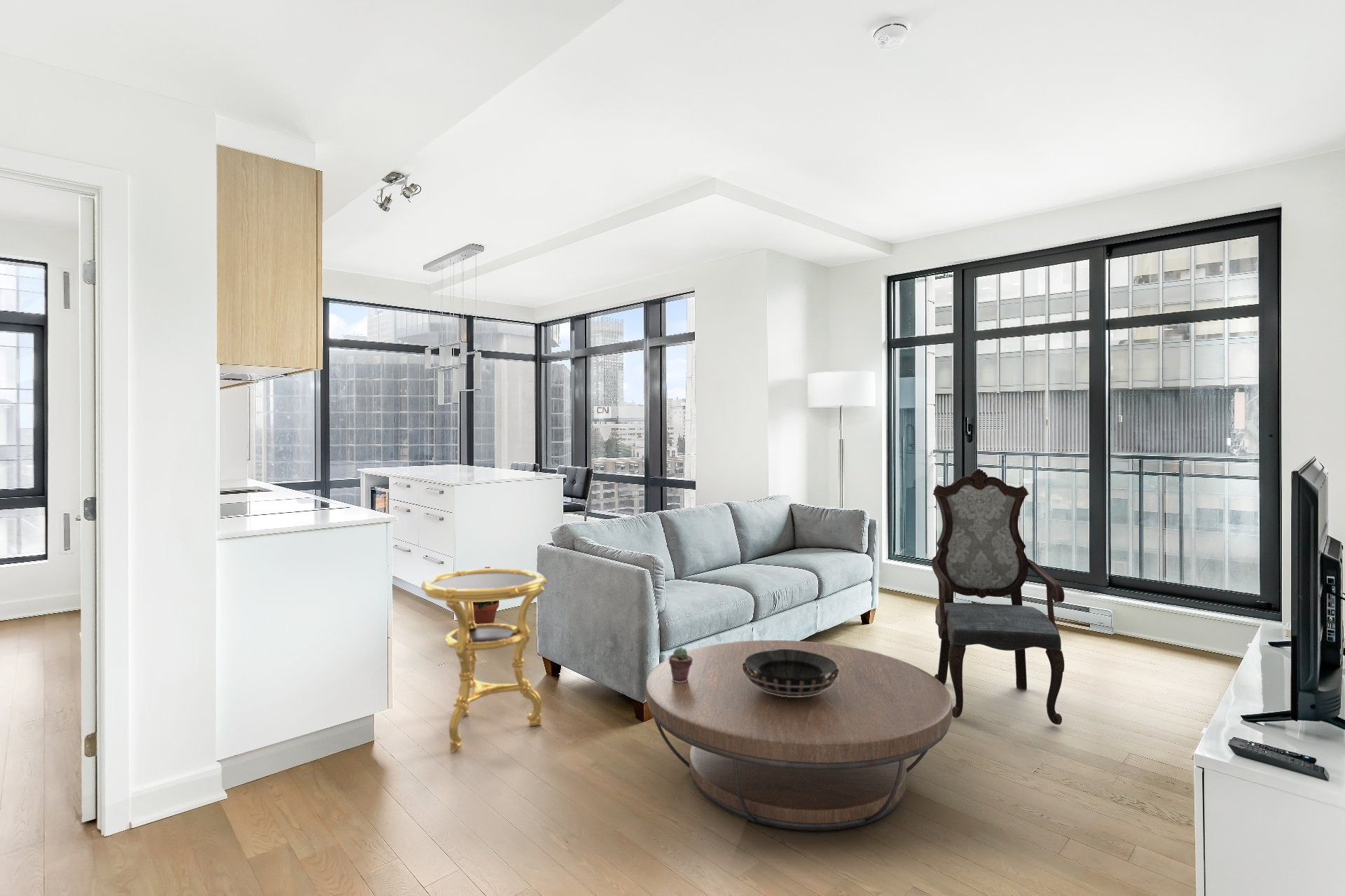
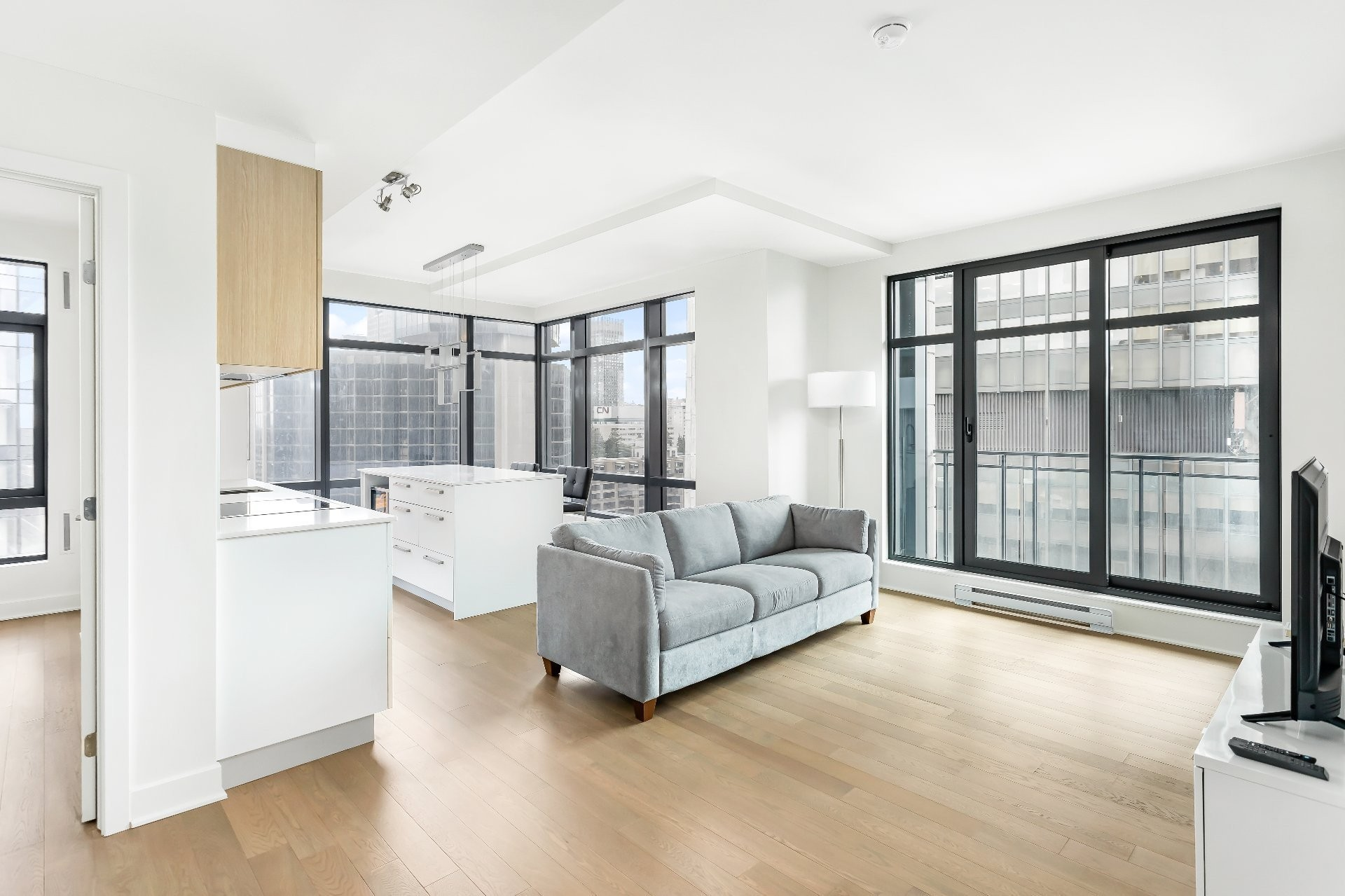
- potted plant [472,566,500,625]
- decorative bowl [742,649,840,697]
- potted succulent [668,647,693,682]
- armchair [931,468,1065,725]
- coffee table [645,640,953,832]
- side table [420,567,547,753]
